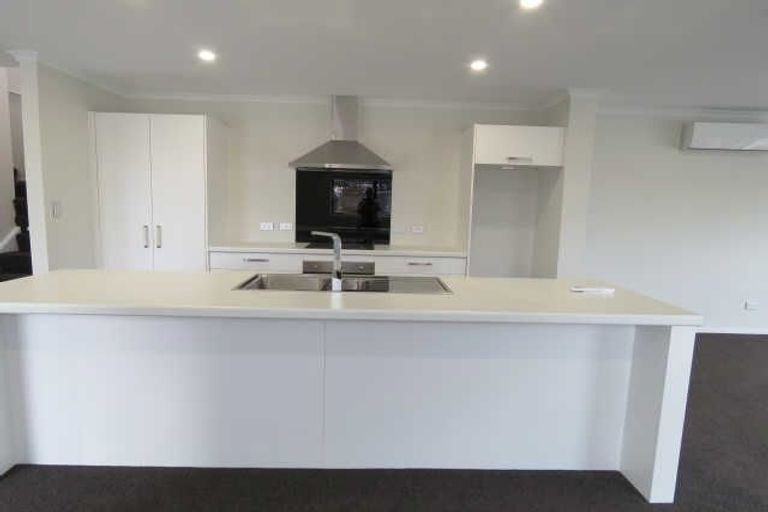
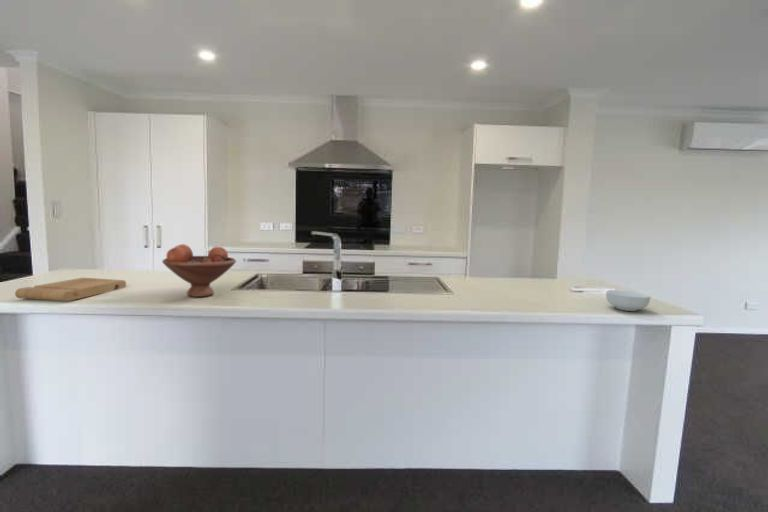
+ cutting board [14,277,127,302]
+ fruit bowl [161,243,237,298]
+ cereal bowl [605,289,651,312]
